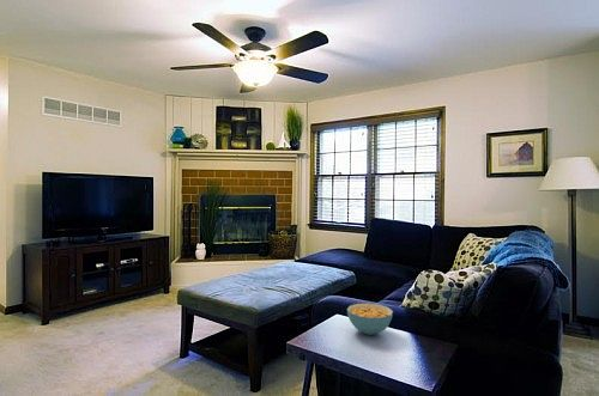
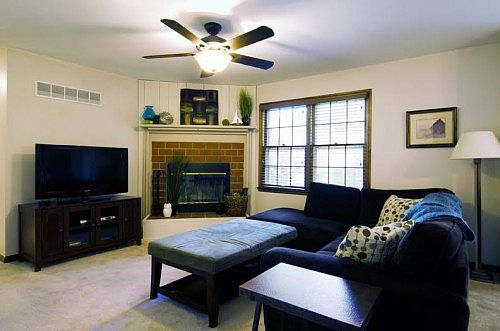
- cereal bowl [346,303,394,336]
